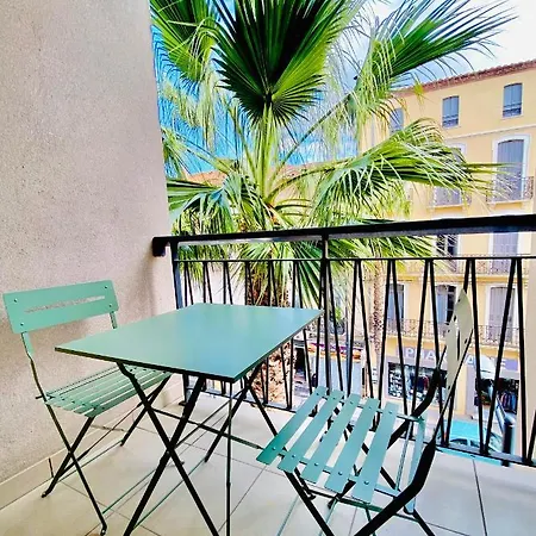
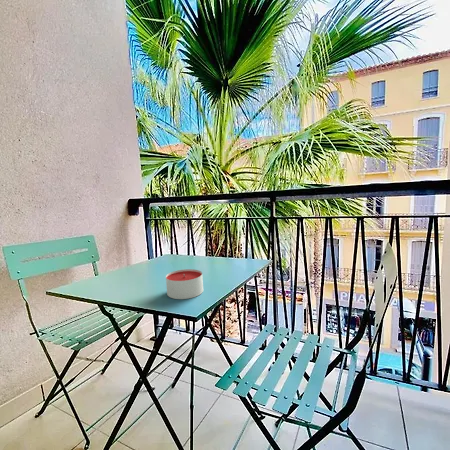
+ candle [165,268,204,300]
